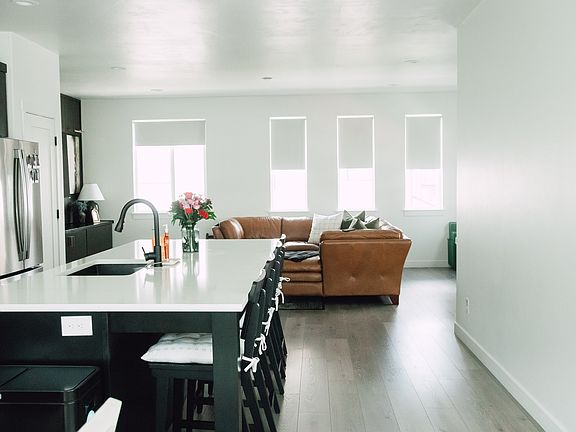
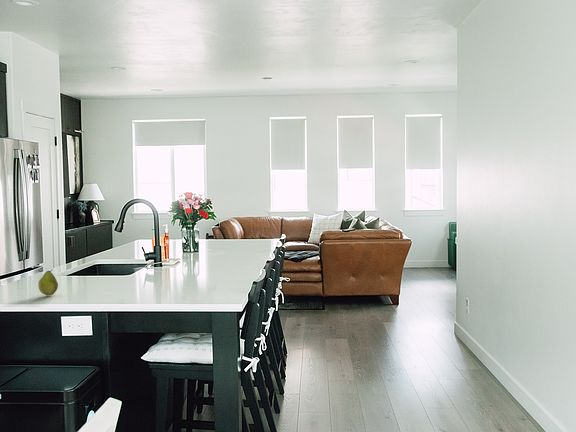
+ fruit [37,268,59,297]
